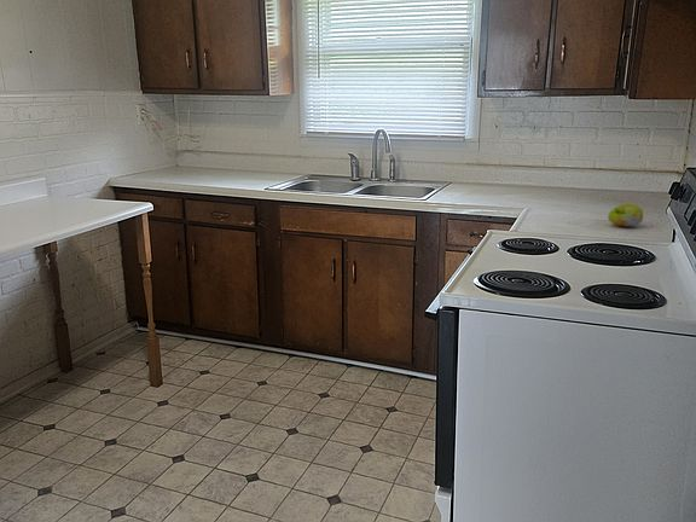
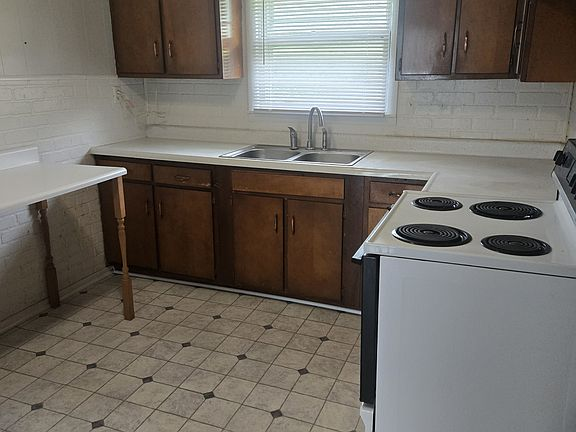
- fruit [607,203,644,228]
